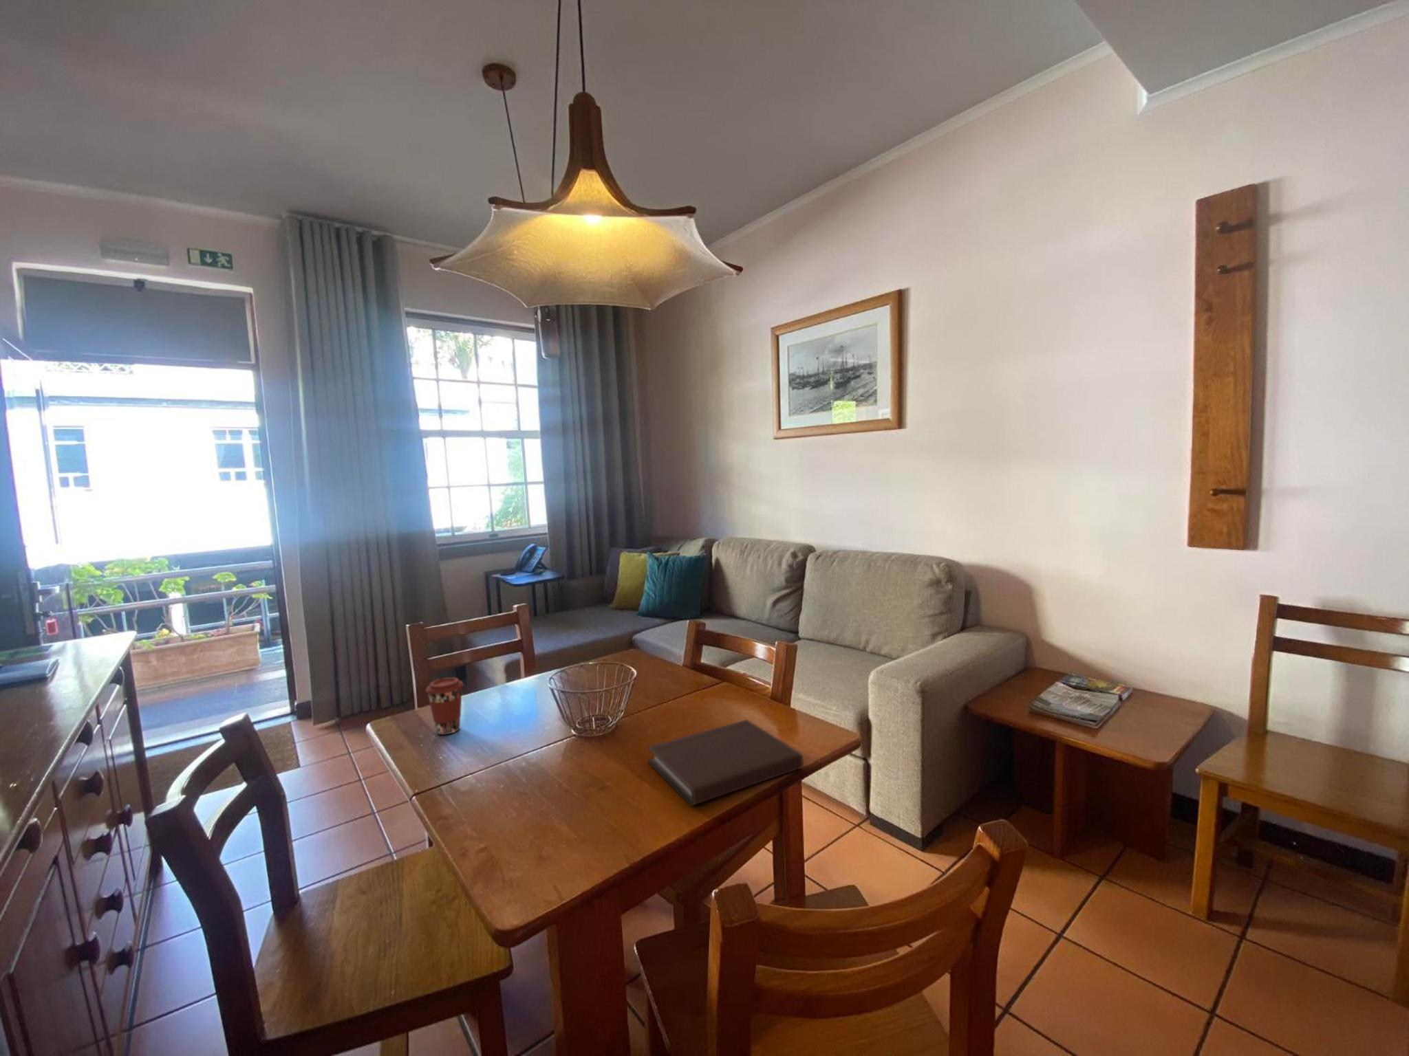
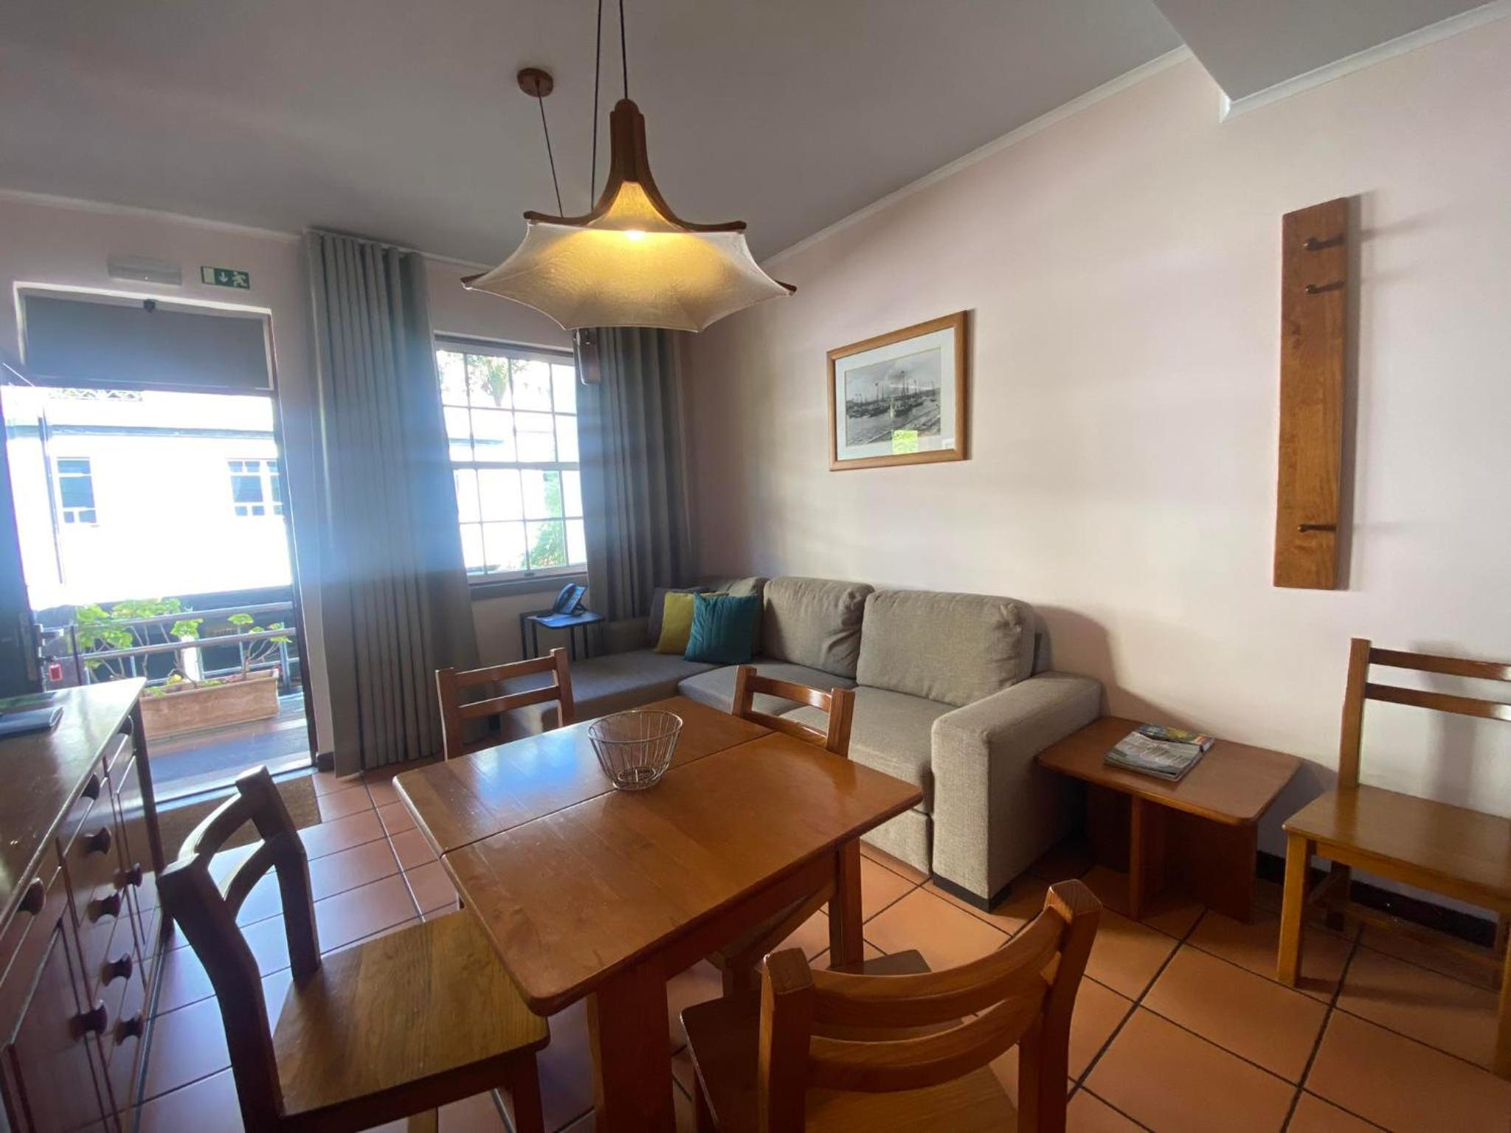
- coffee cup [425,677,465,735]
- notebook [646,719,803,806]
